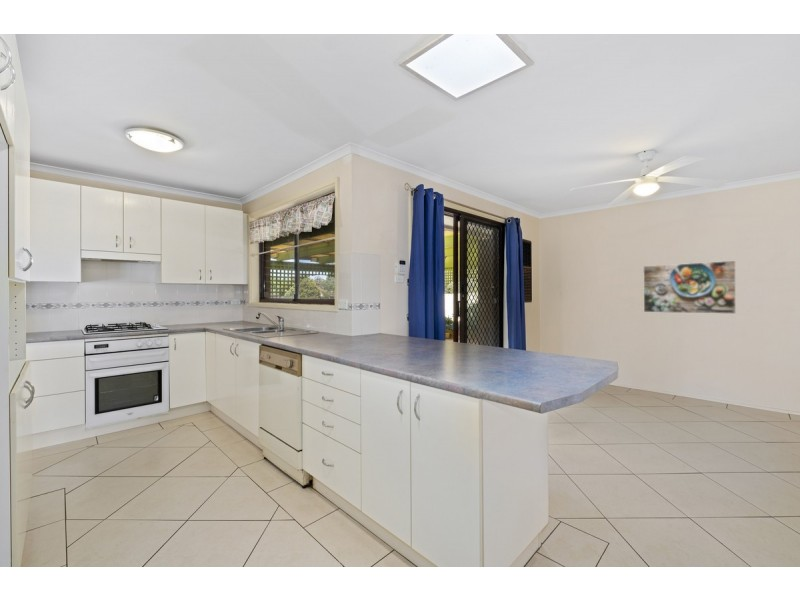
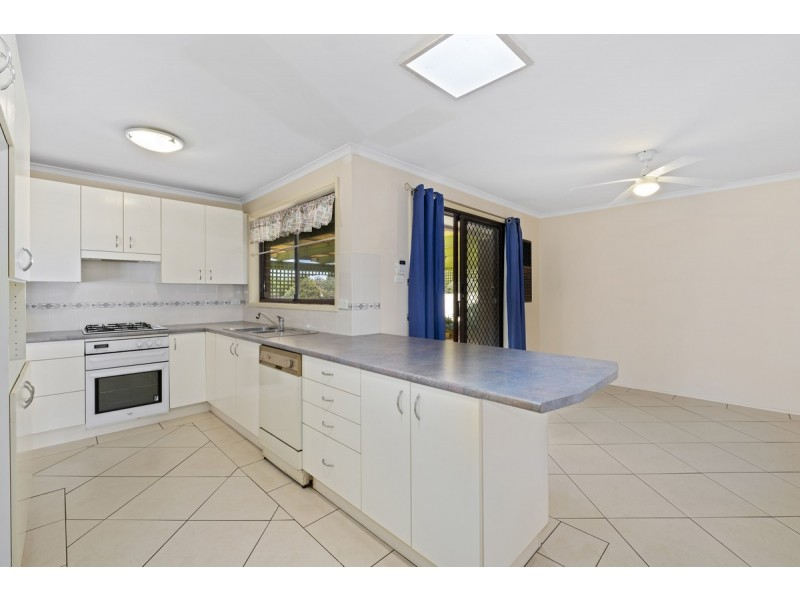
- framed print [642,260,737,315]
